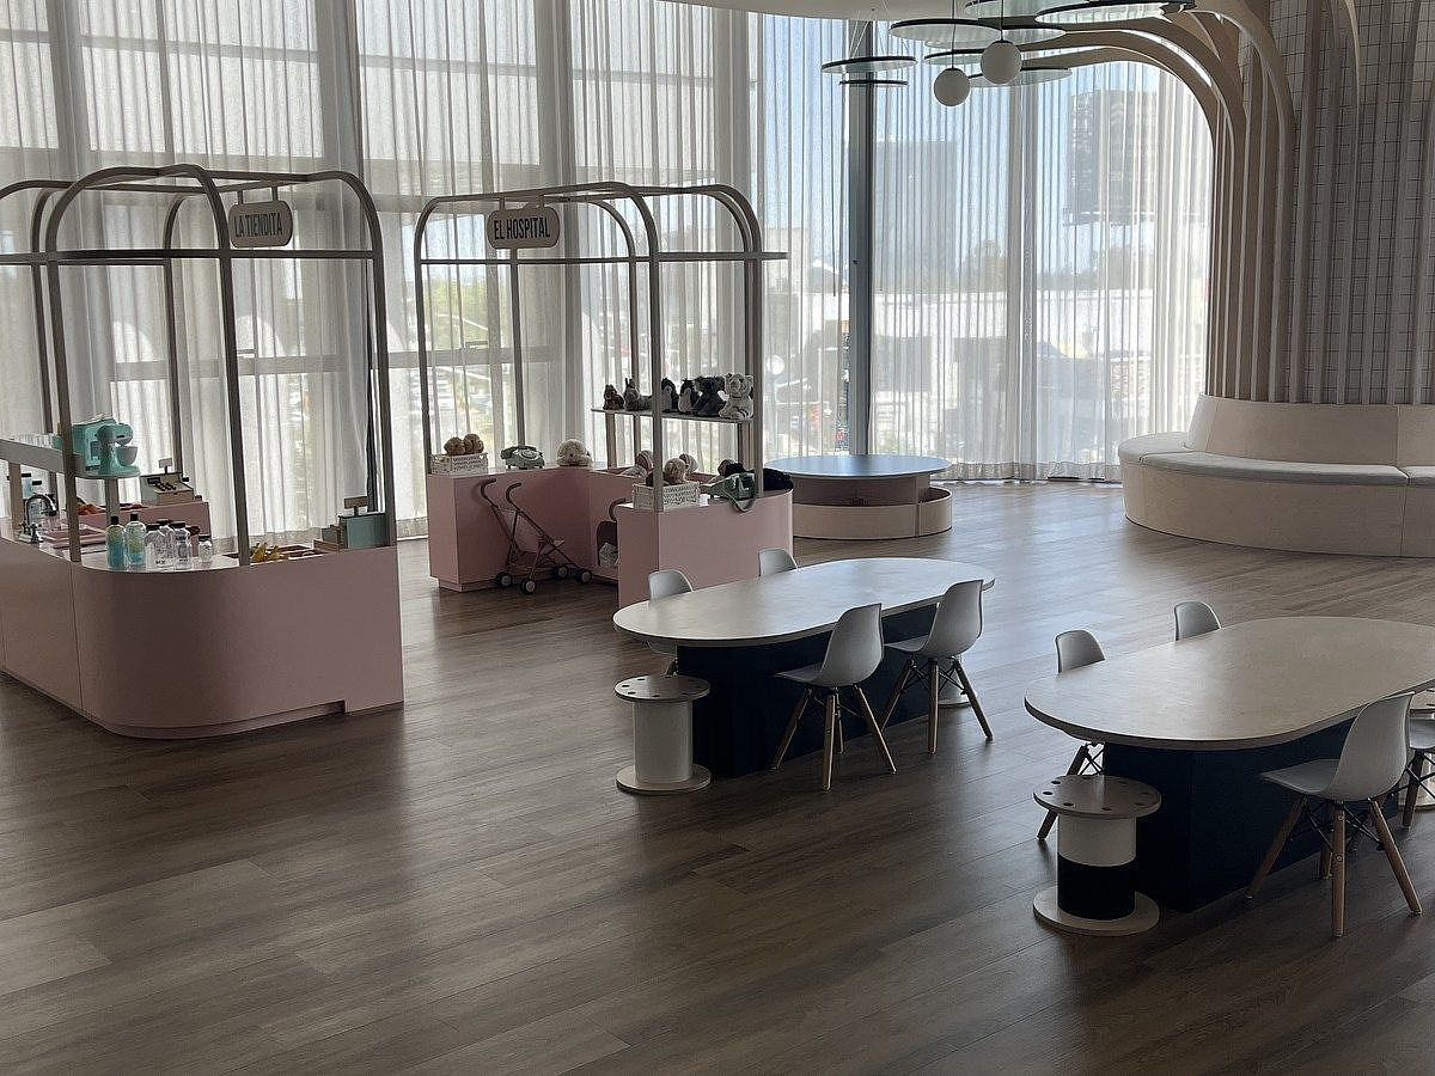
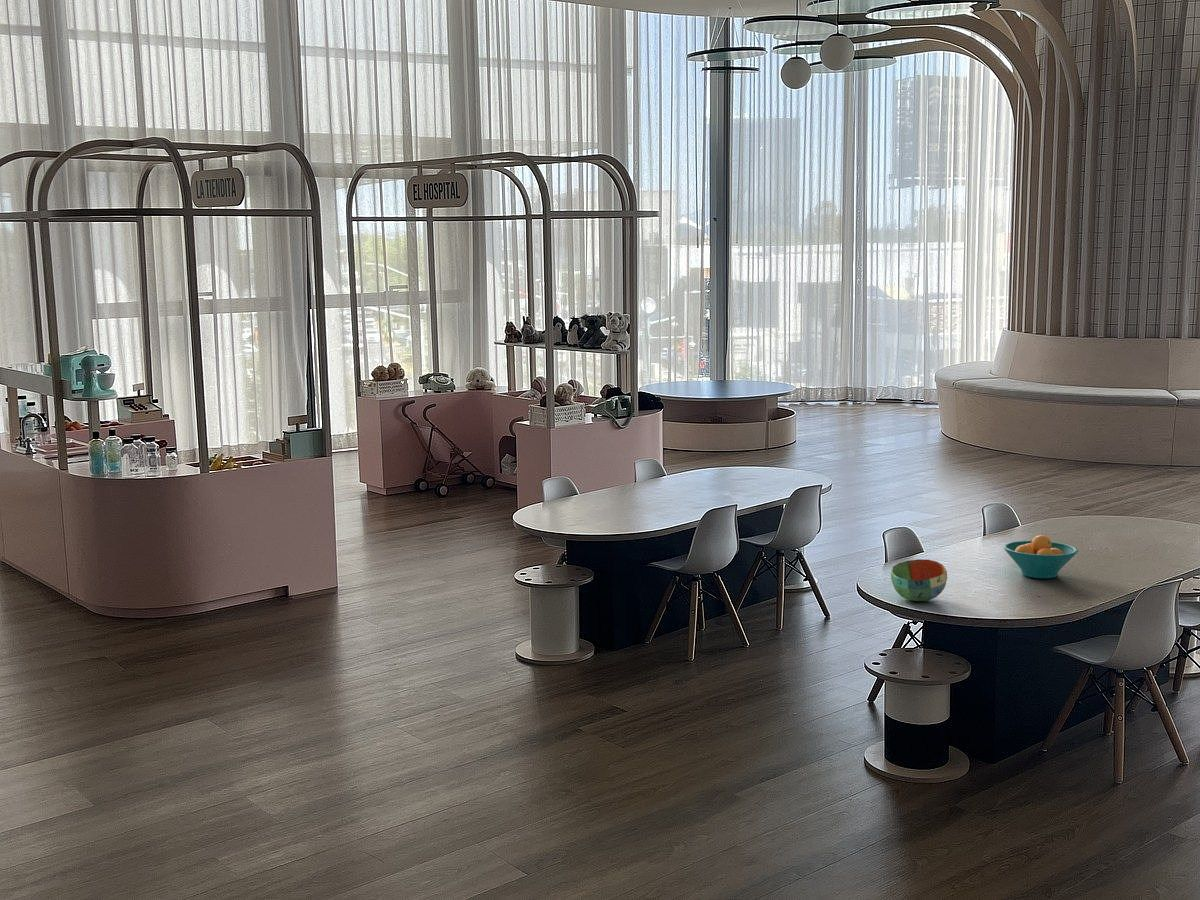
+ fruit bowl [1002,534,1079,579]
+ bowl [890,558,948,602]
